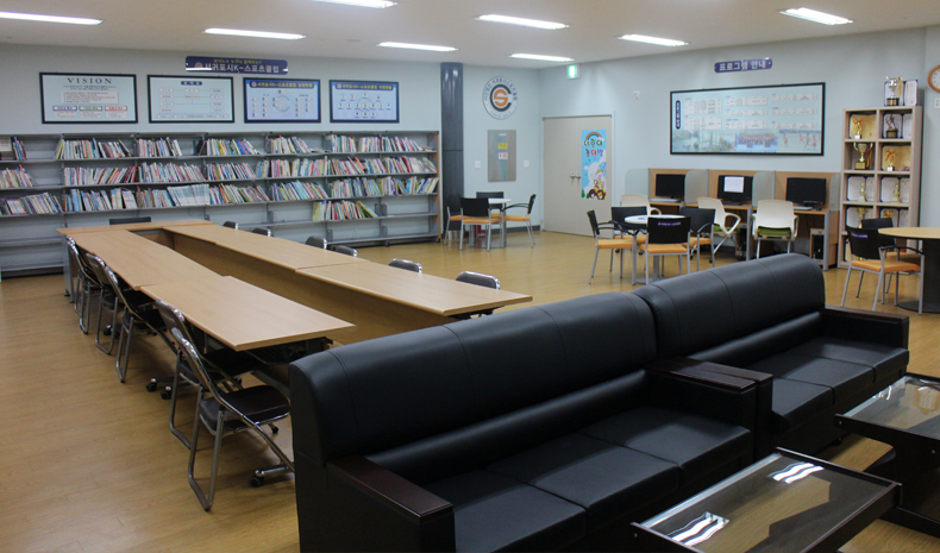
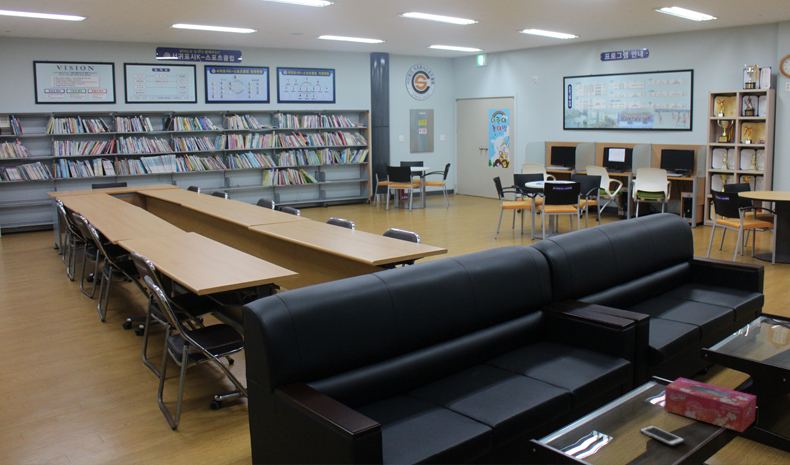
+ cell phone [639,424,685,447]
+ tissue box [663,377,757,433]
